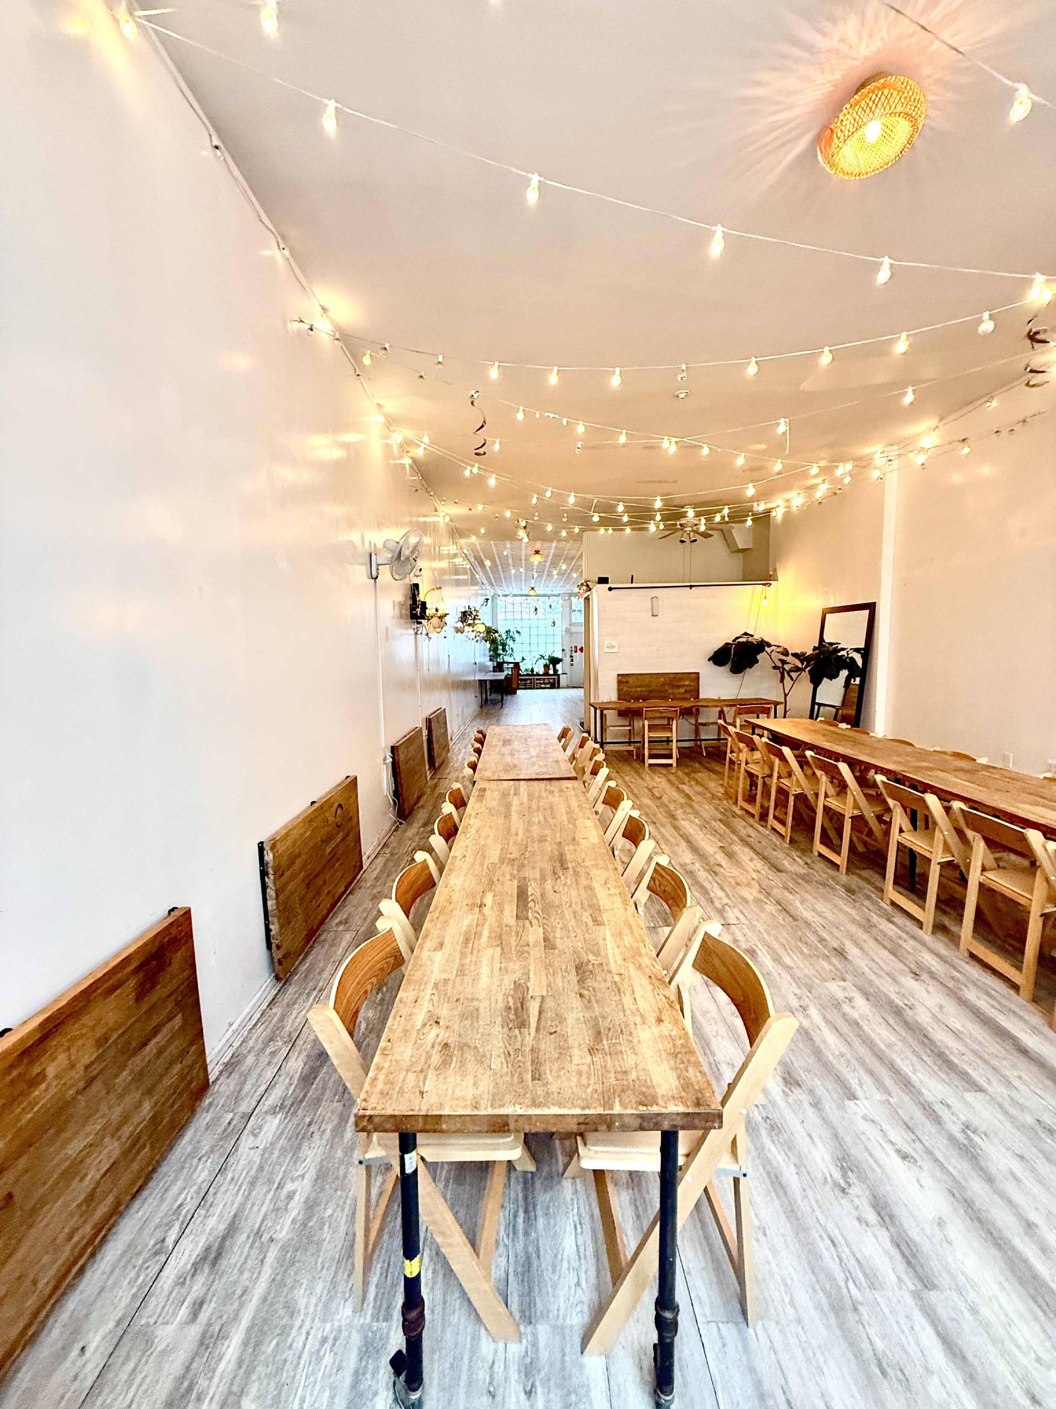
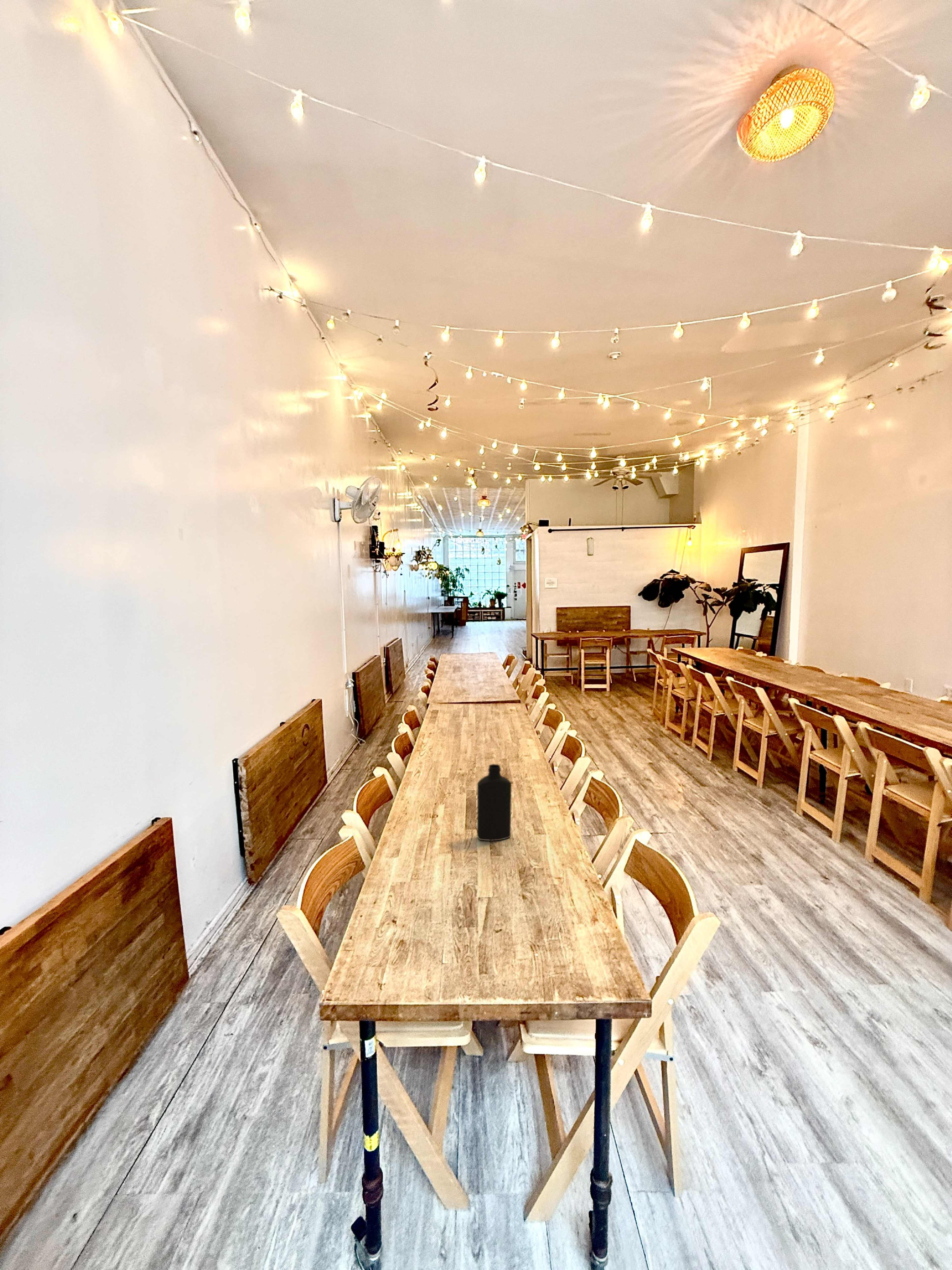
+ bottle [477,764,512,841]
